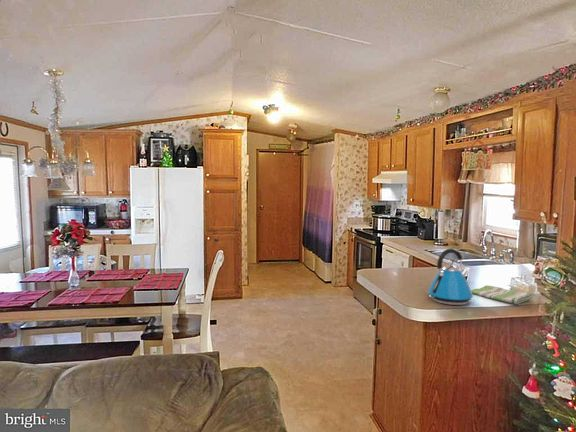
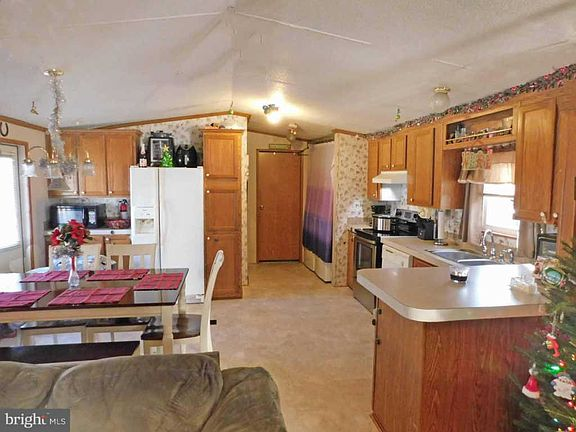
- dish towel [471,284,533,305]
- kettle [427,247,474,306]
